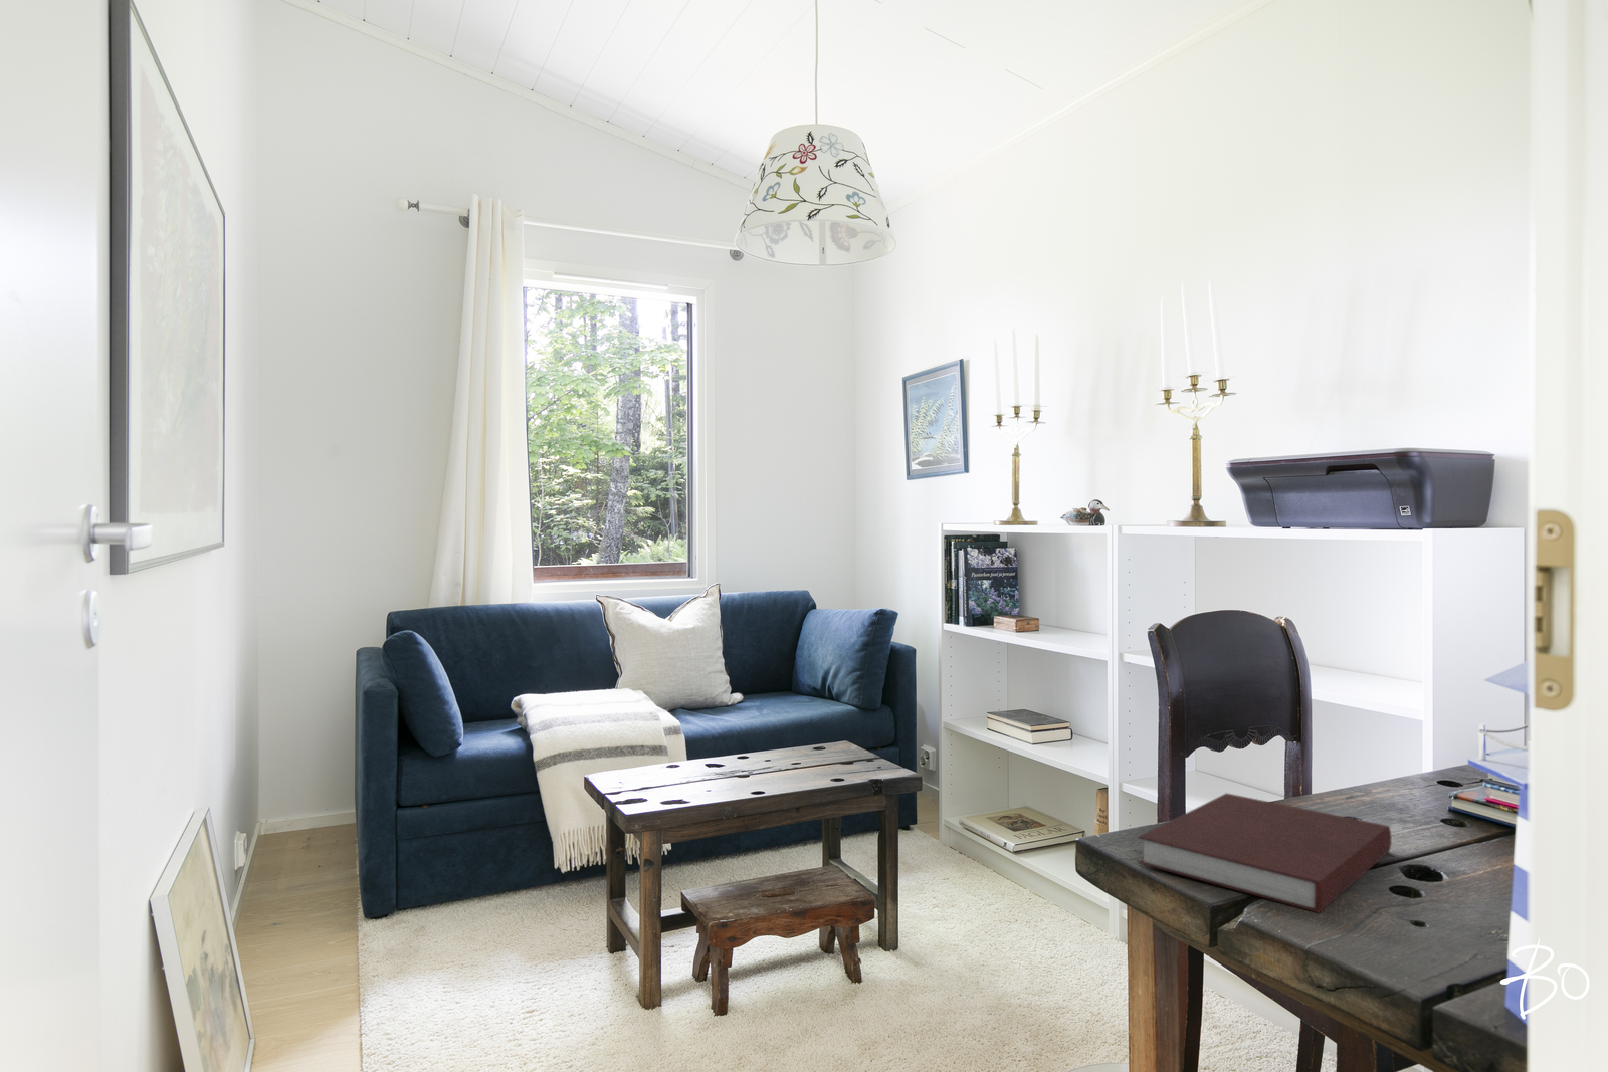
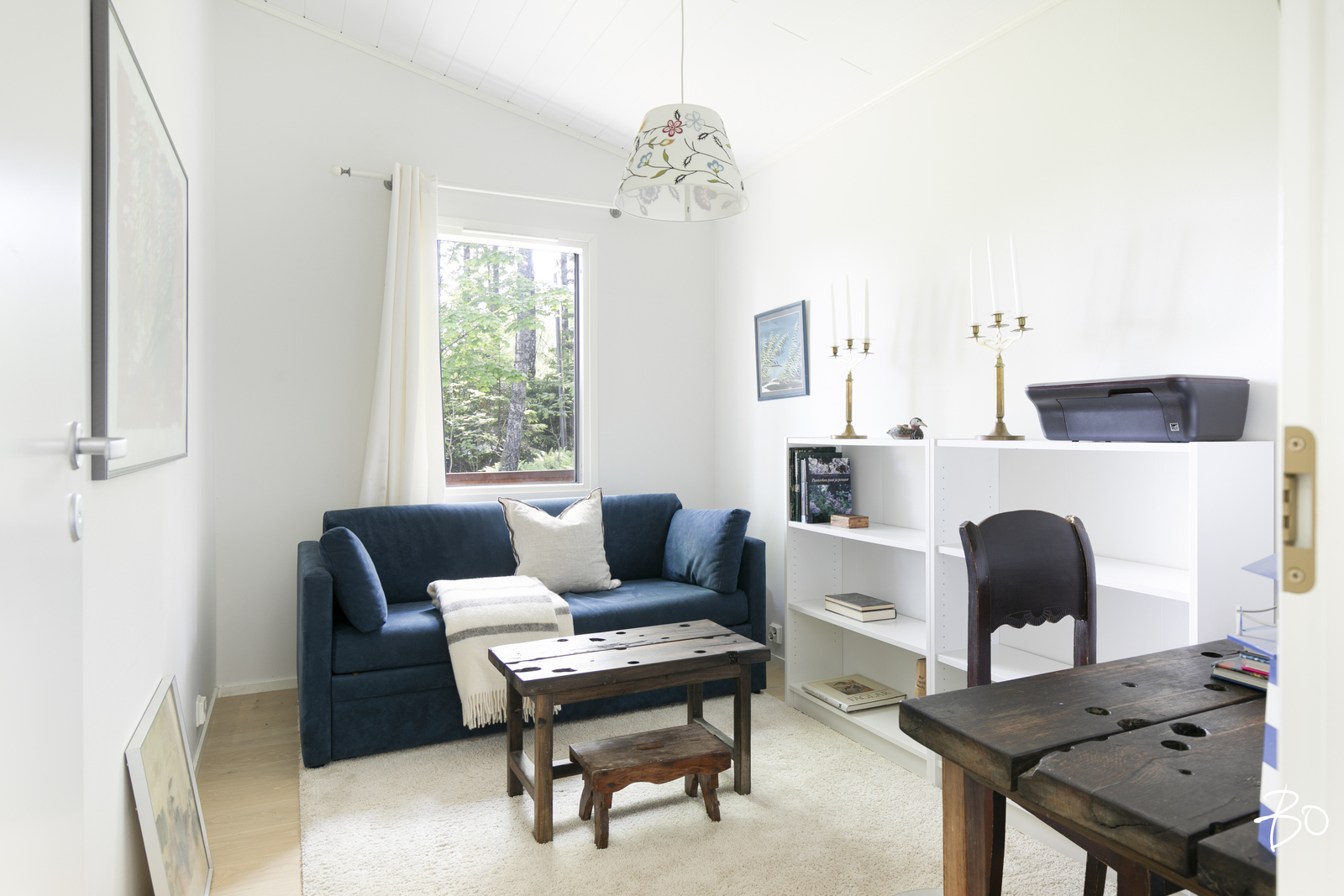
- notebook [1137,792,1393,914]
